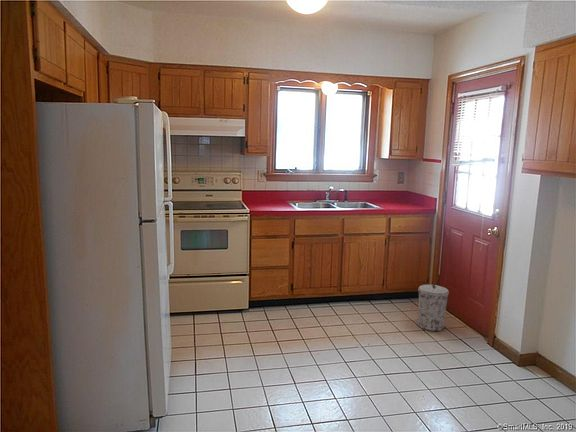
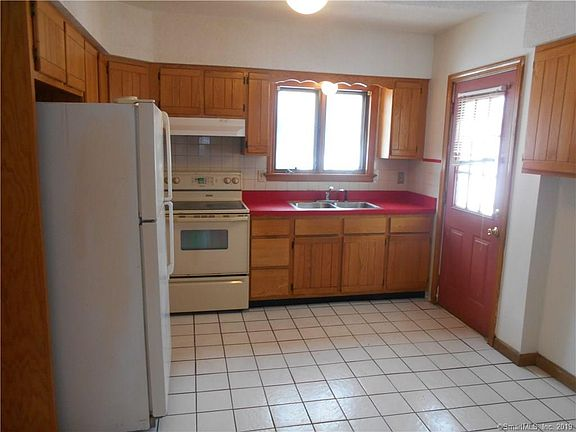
- trash can [417,284,450,332]
